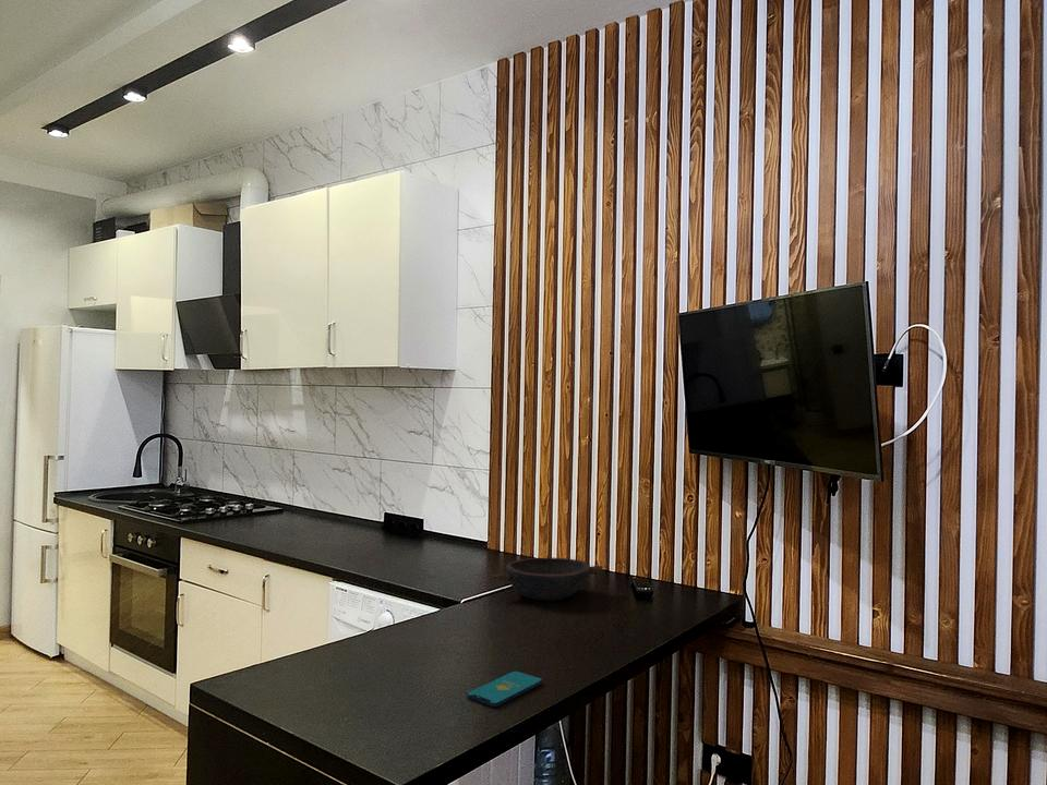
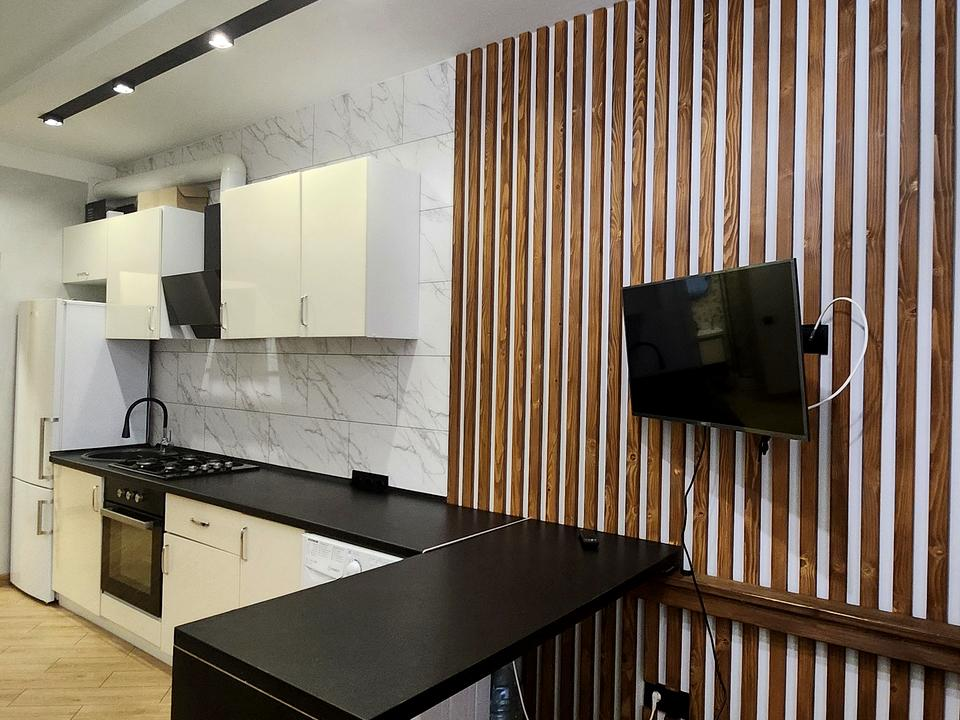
- smartphone [466,671,543,708]
- bowl [491,557,604,602]
